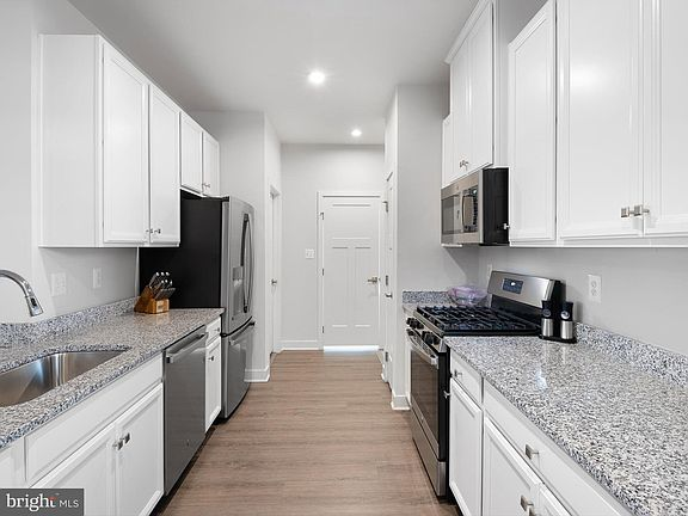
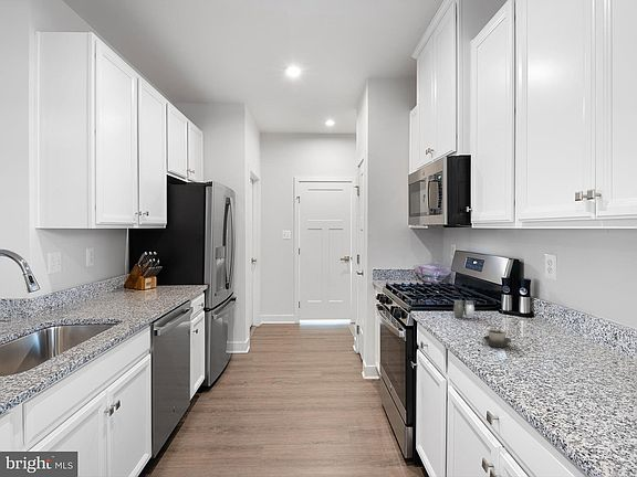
+ cup [482,328,512,348]
+ salt and pepper shaker [452,299,476,319]
